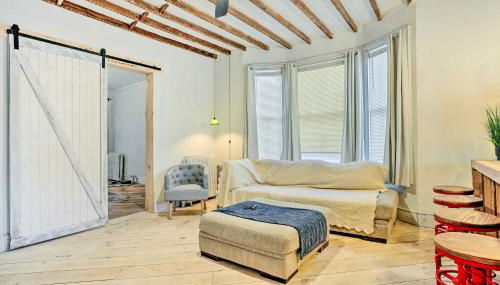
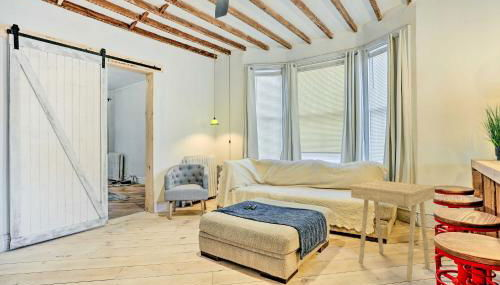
+ side table [348,179,438,283]
